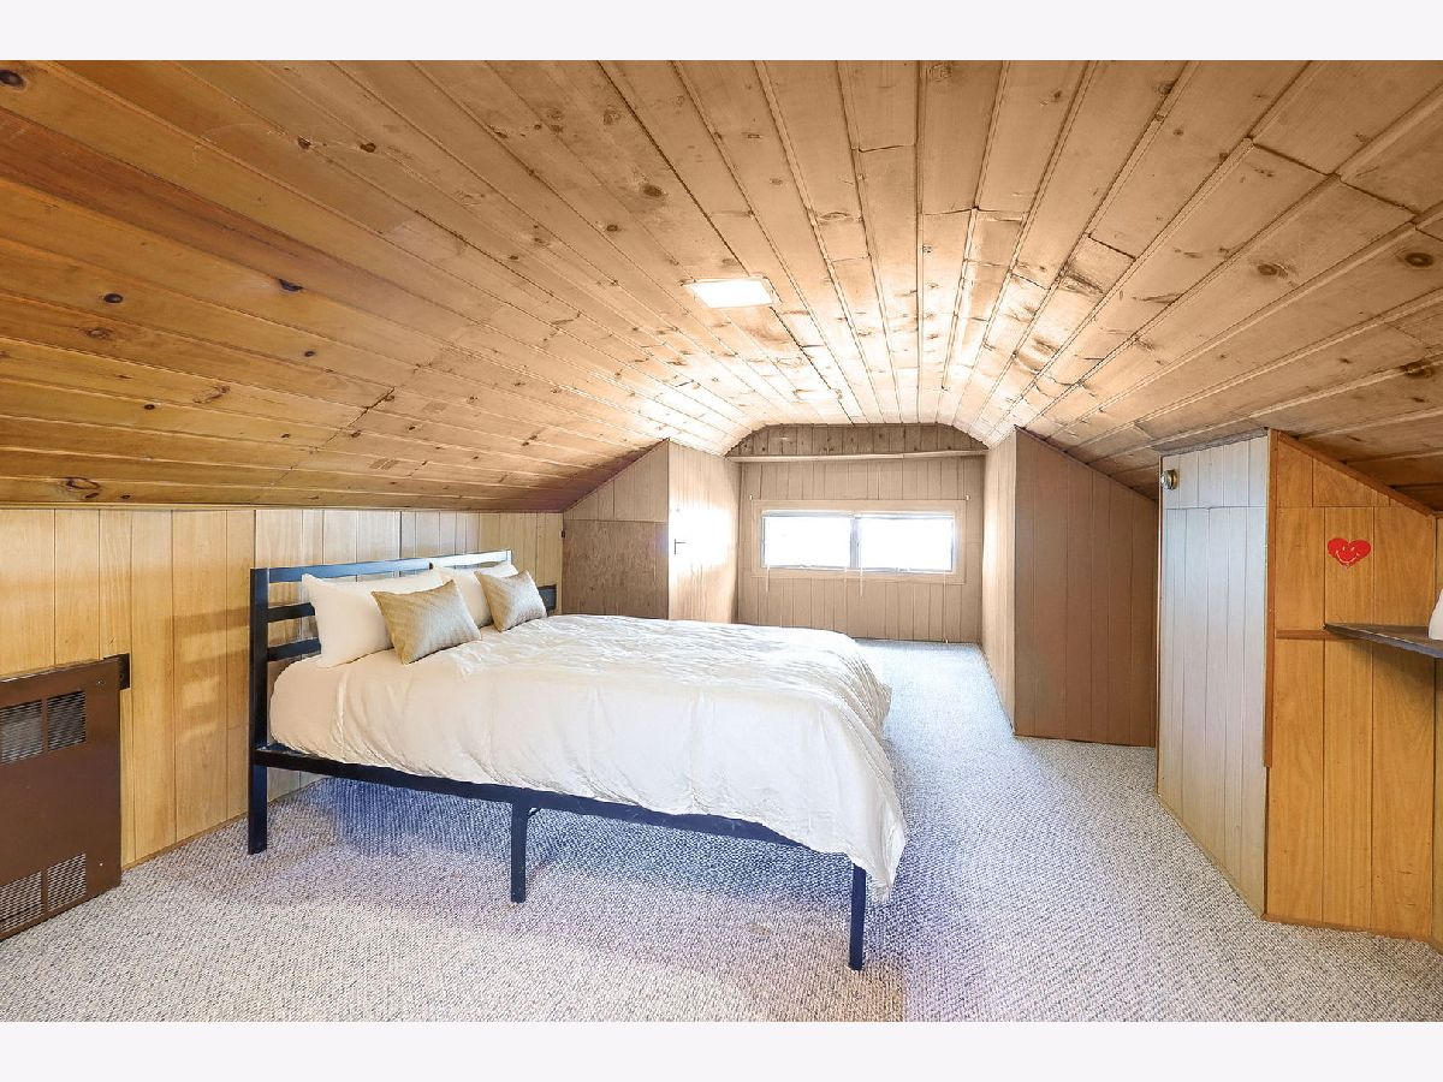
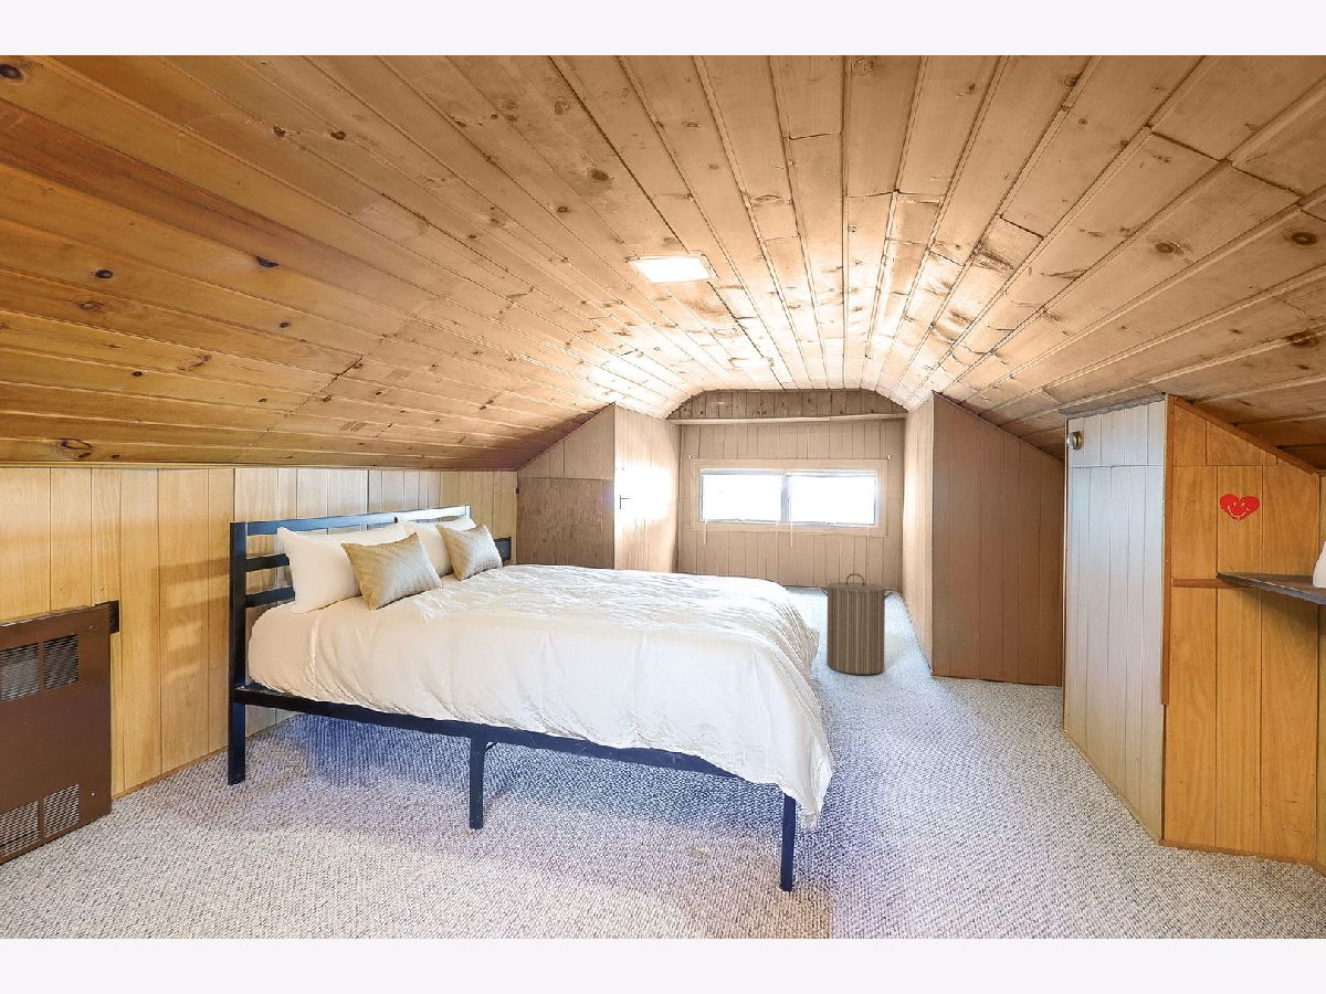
+ laundry hamper [820,572,894,676]
